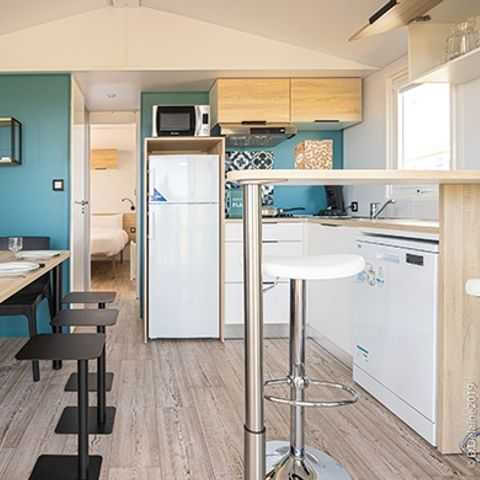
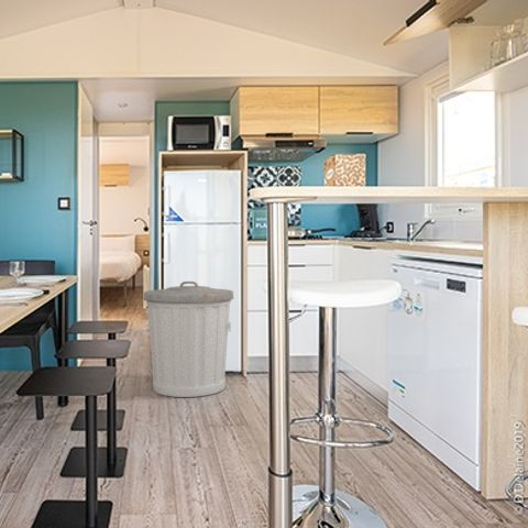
+ trash can [142,280,235,398]
